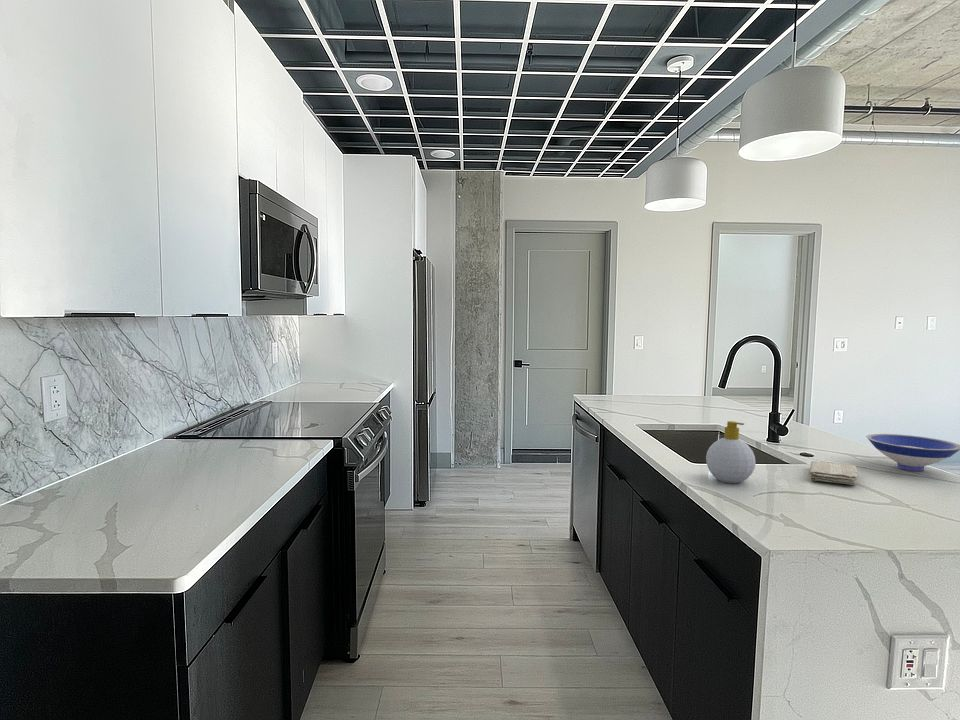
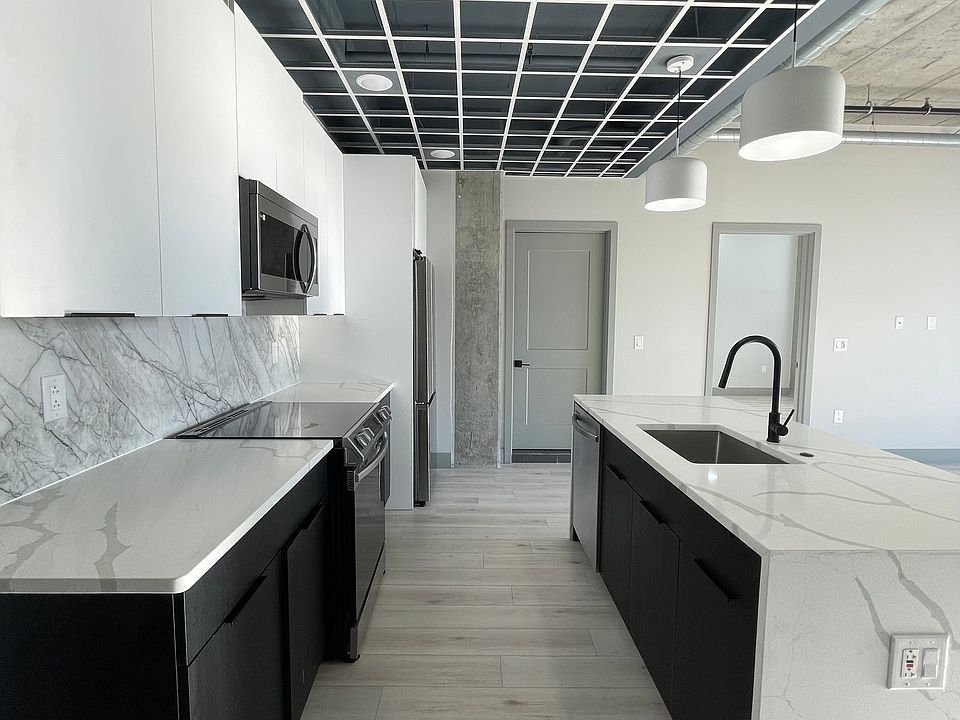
- bowl [865,433,960,472]
- soap bottle [705,420,757,484]
- washcloth [809,460,858,486]
